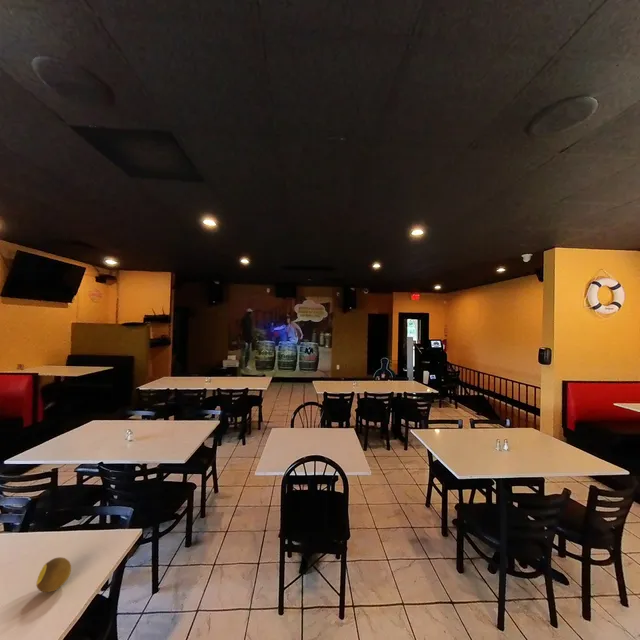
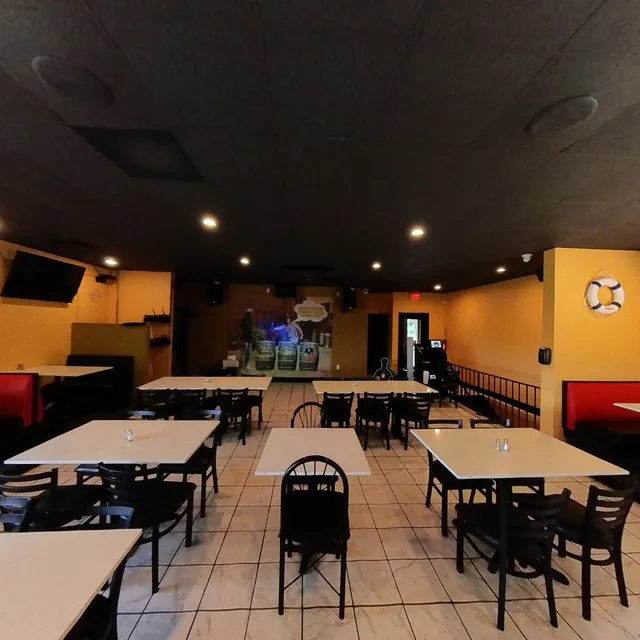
- fruit [35,556,72,593]
